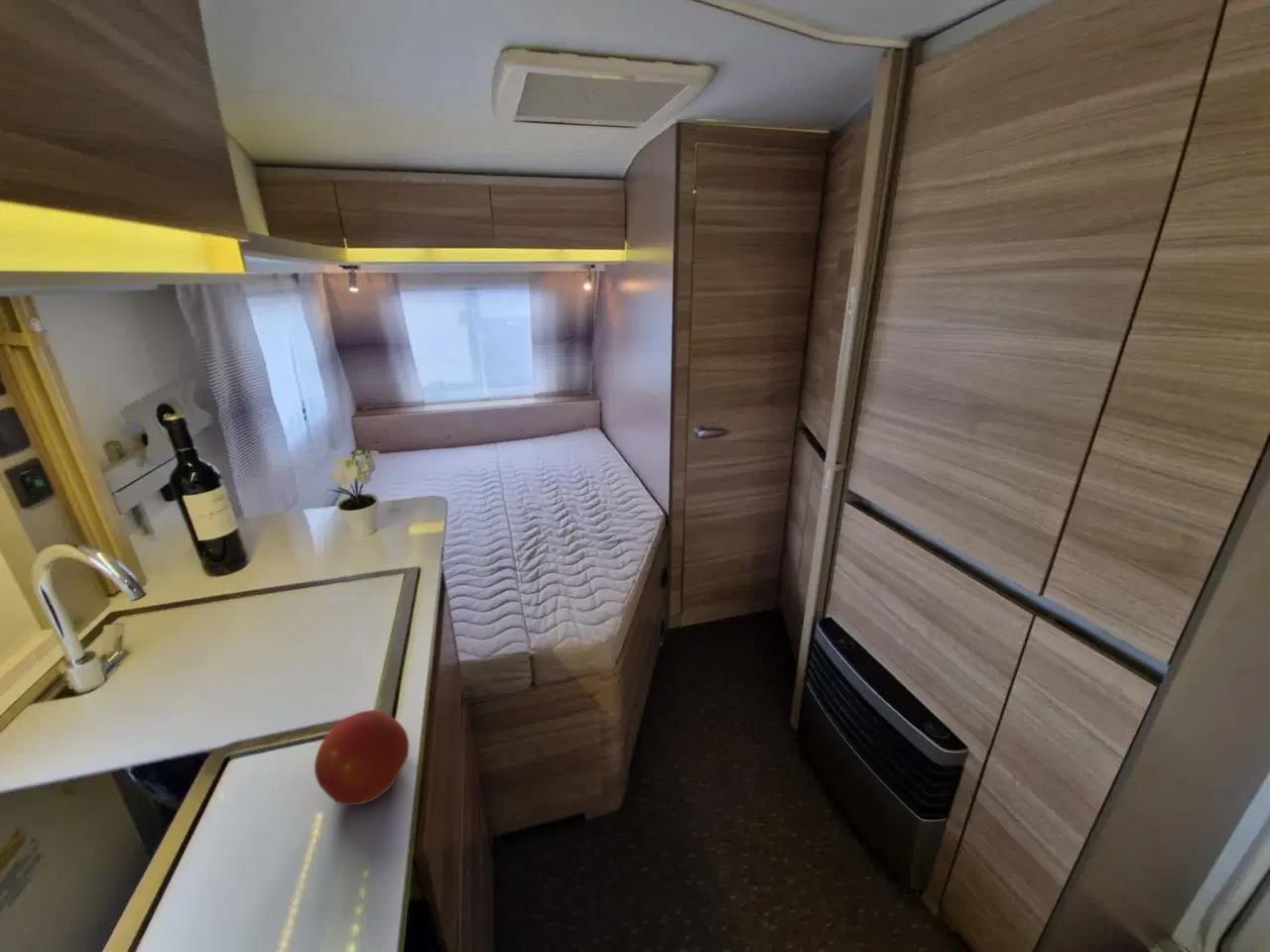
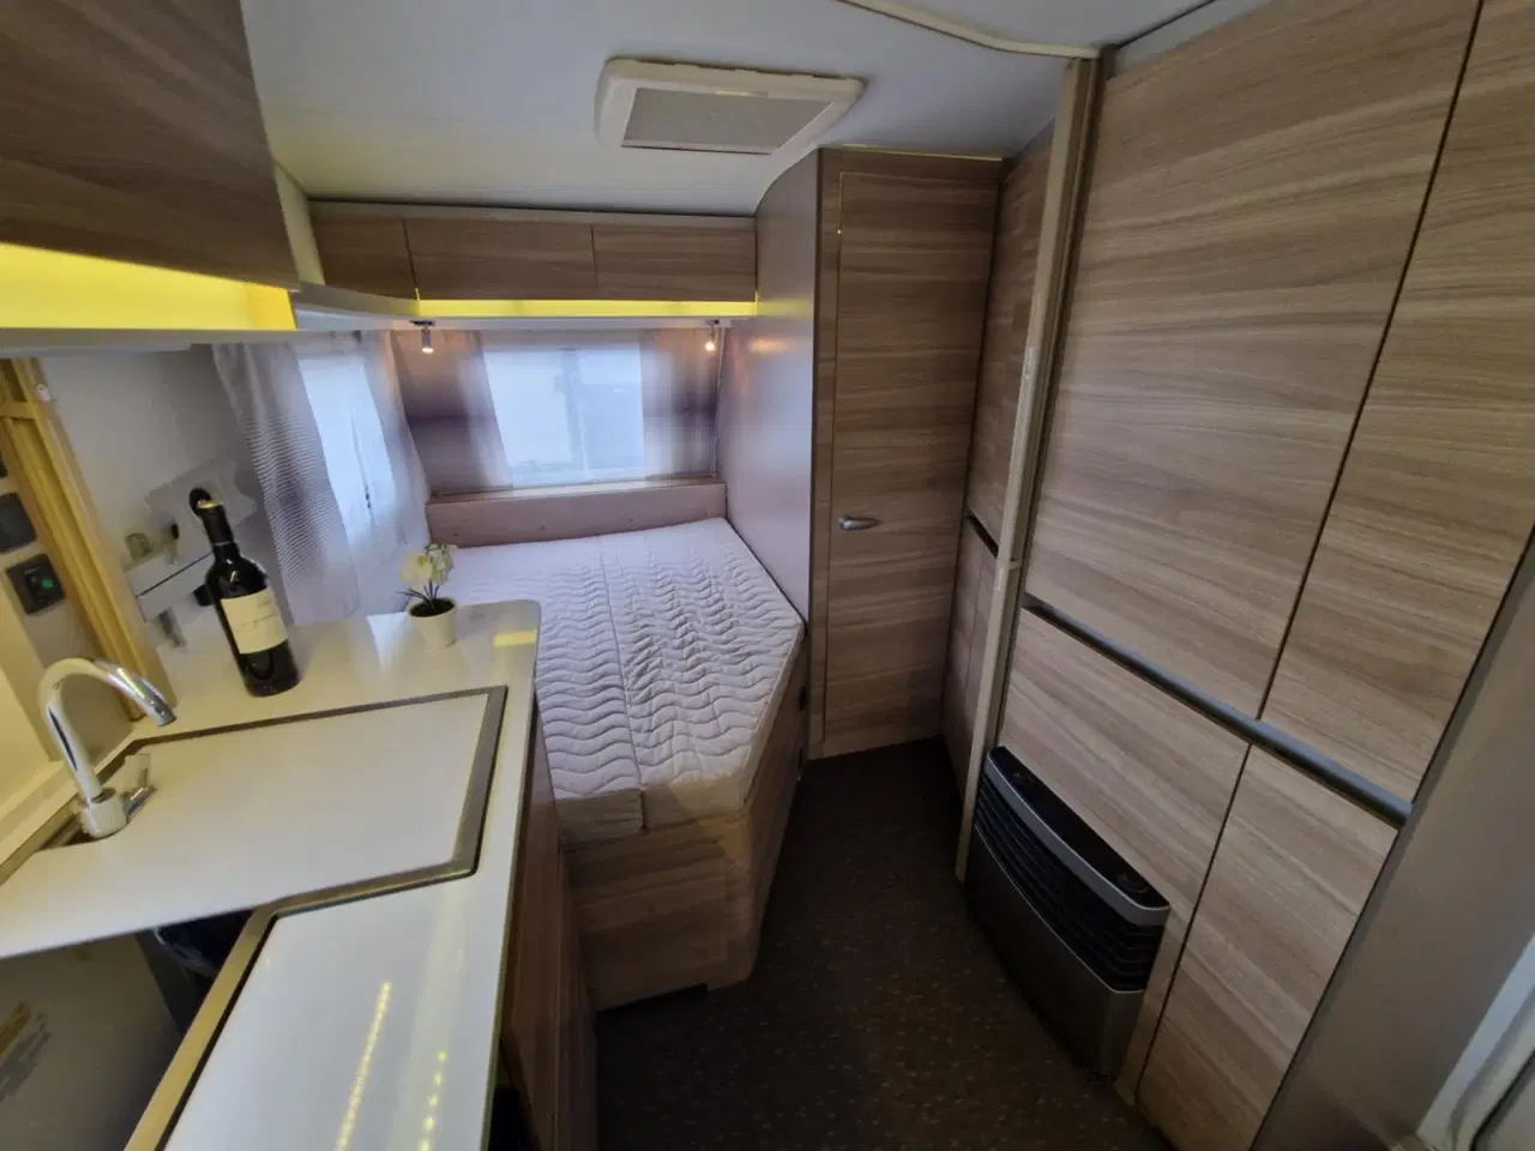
- fruit [314,709,410,807]
